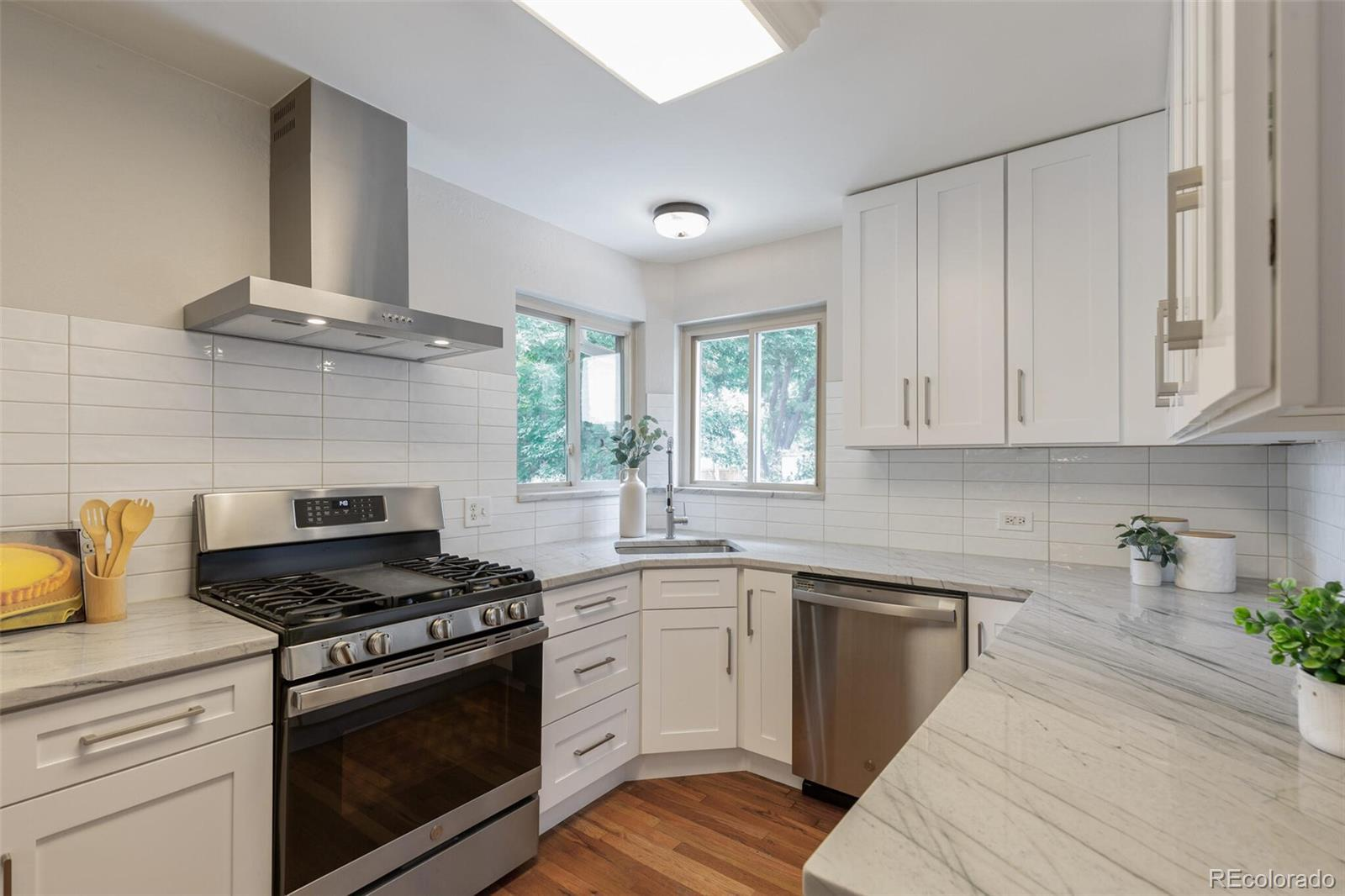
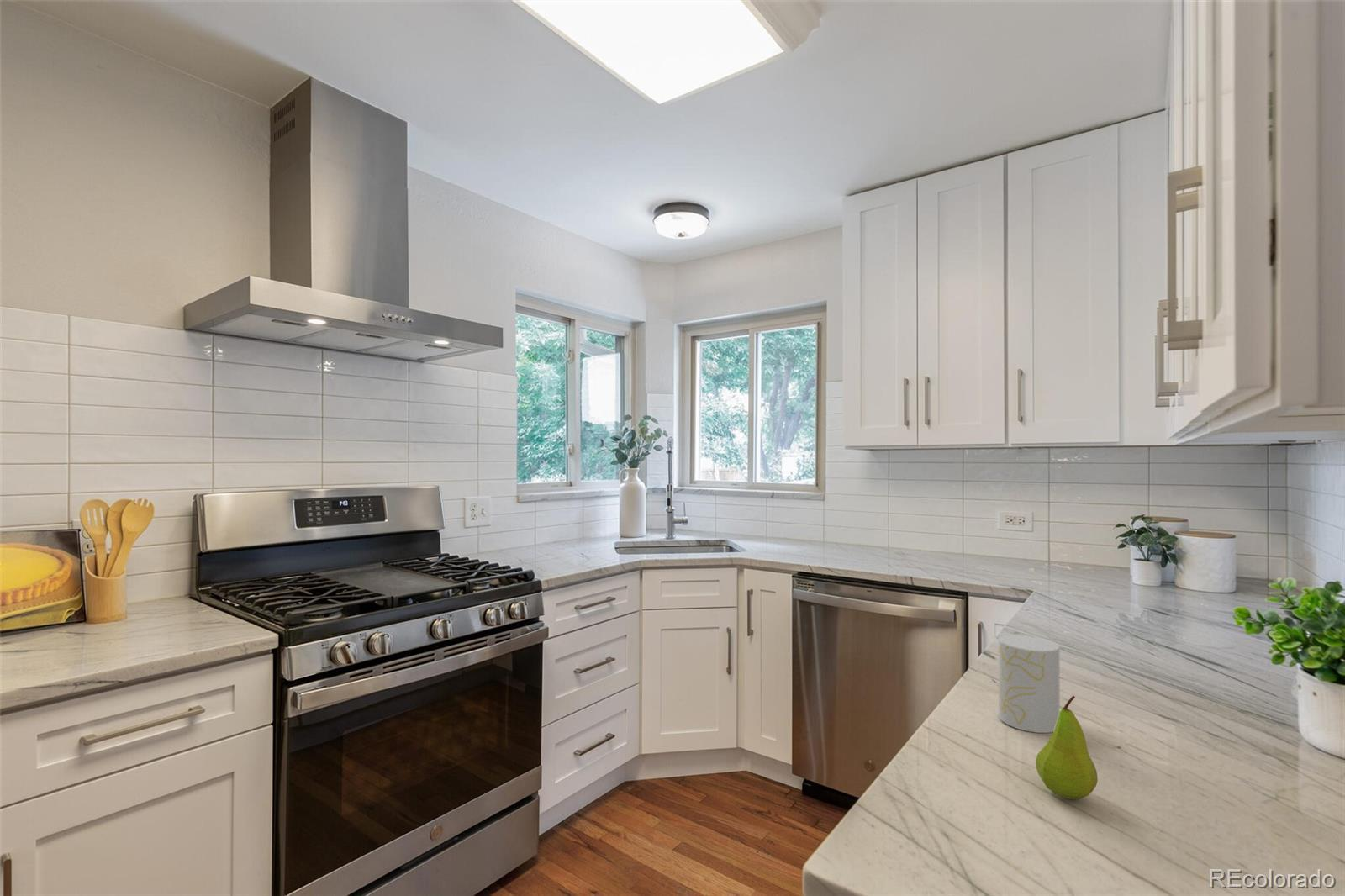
+ fruit [1036,695,1099,800]
+ cup [998,634,1060,734]
